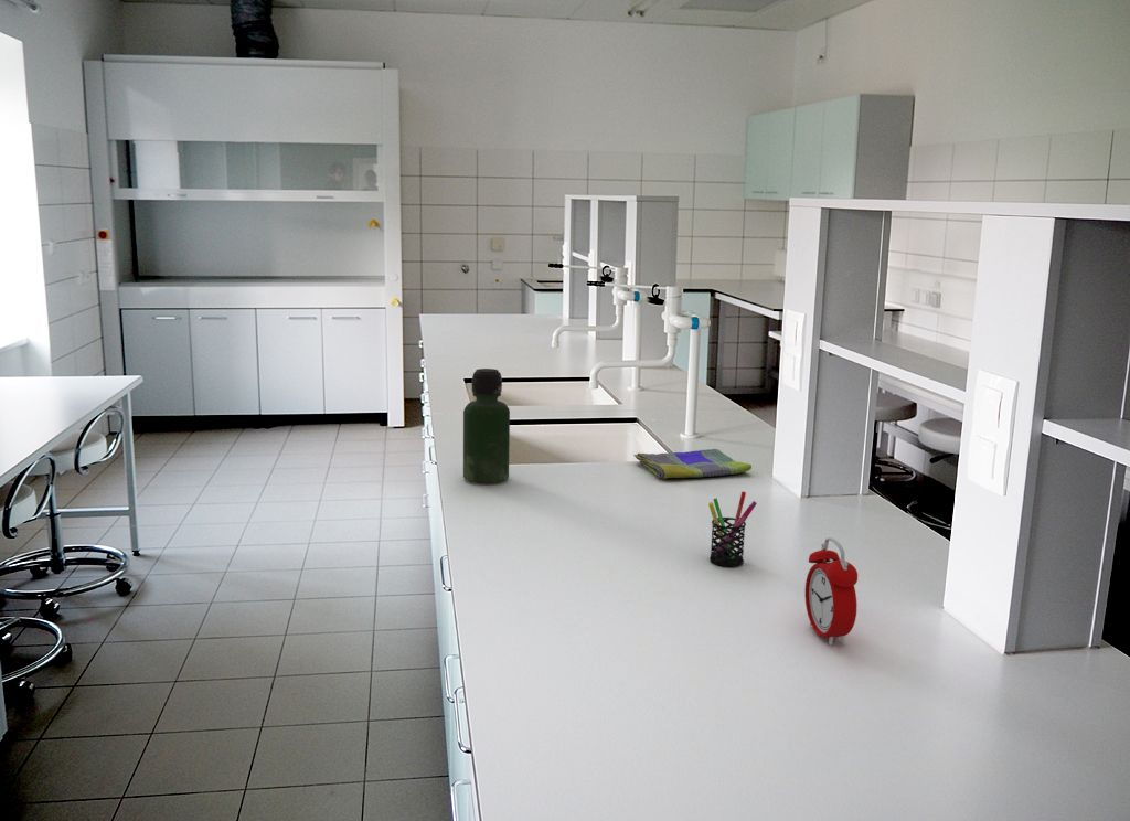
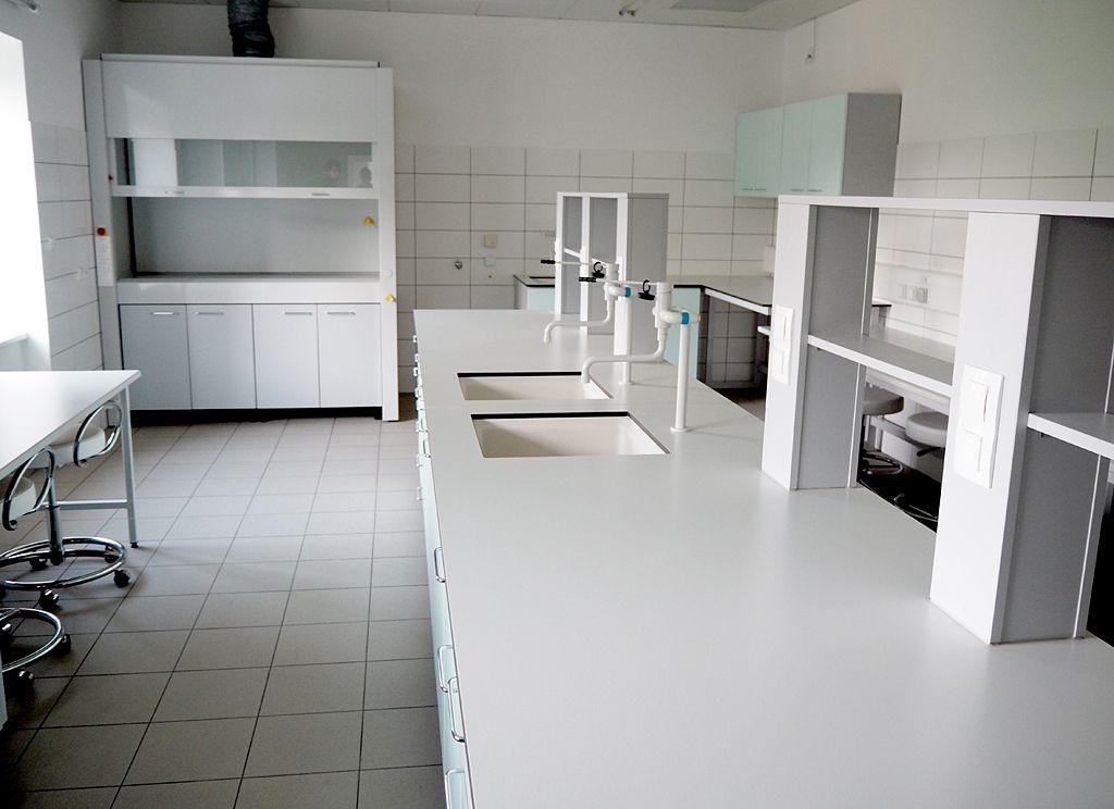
- bottle [462,367,511,484]
- alarm clock [804,536,859,647]
- pen holder [707,491,758,567]
- dish towel [632,448,753,480]
